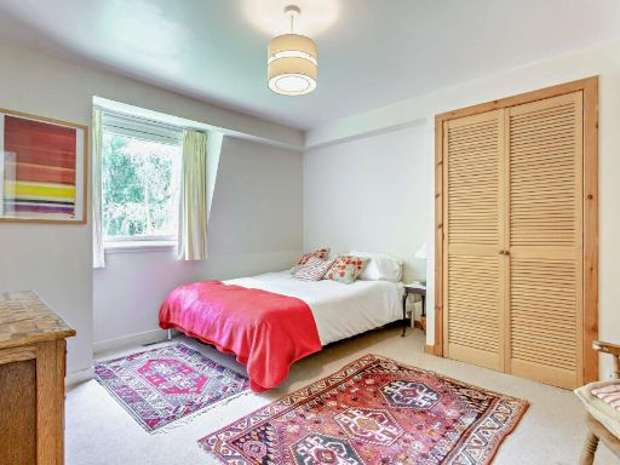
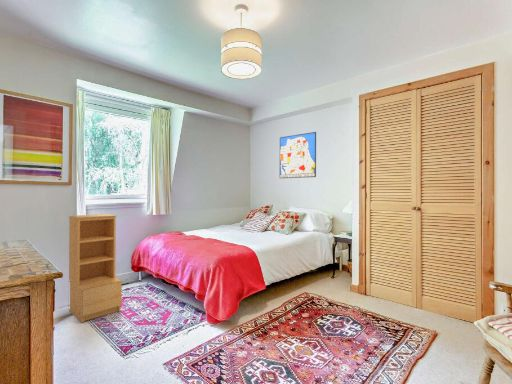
+ bookshelf [68,213,123,323]
+ wall art [279,131,317,179]
